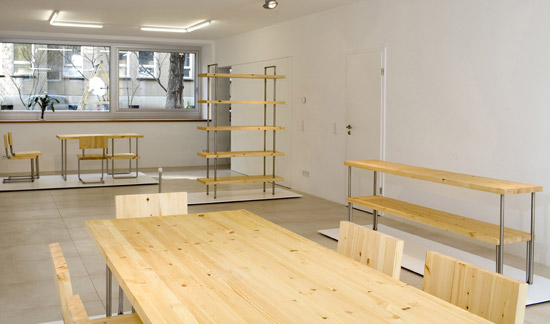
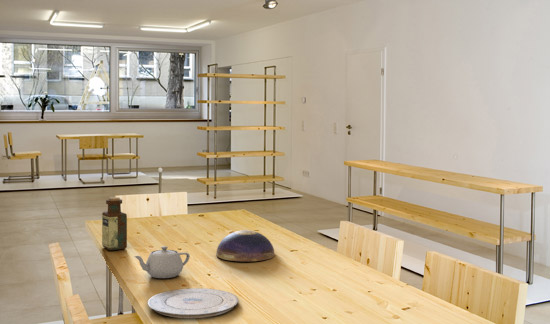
+ plate [147,287,239,319]
+ teapot [133,245,191,279]
+ bottle [101,196,128,251]
+ decorative bowl [215,229,276,262]
